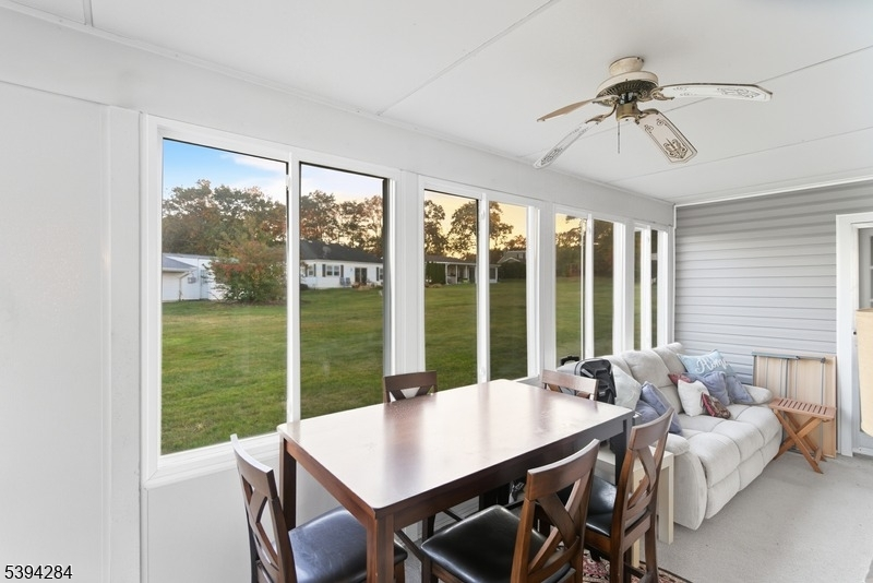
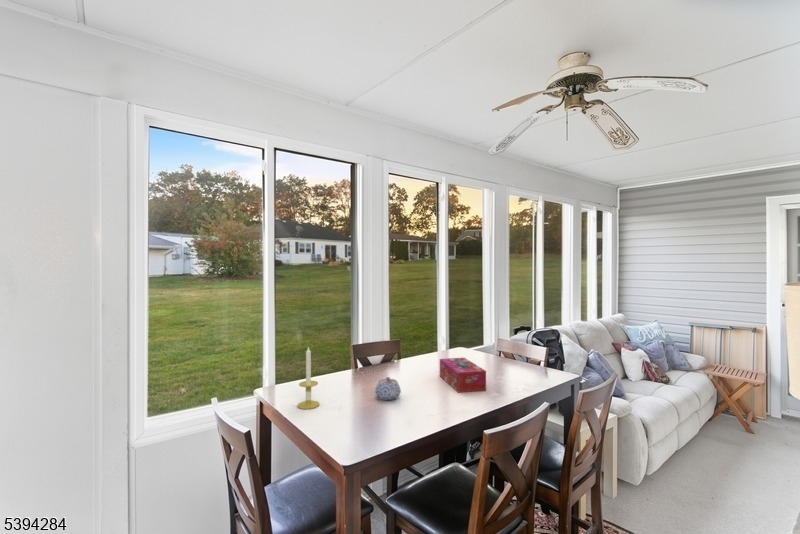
+ candle [296,345,321,410]
+ teapot [374,376,402,401]
+ tissue box [439,357,487,394]
